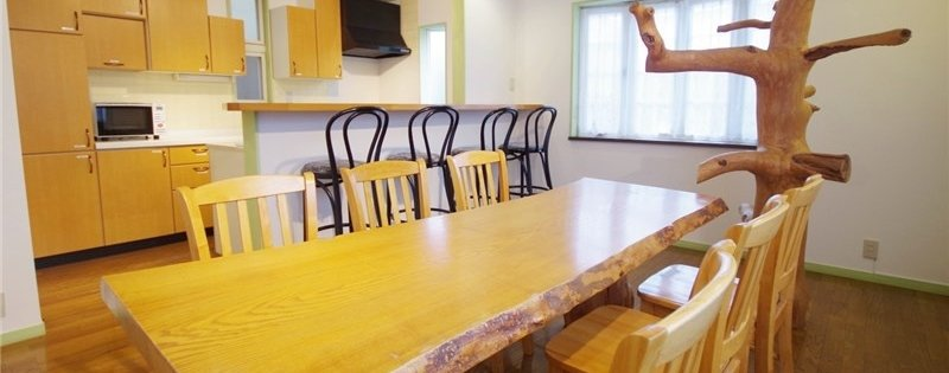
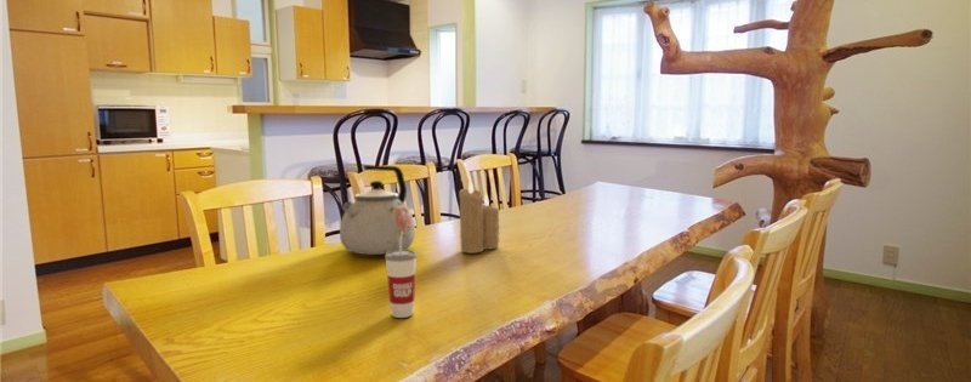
+ cup [384,232,418,319]
+ candle [458,181,500,255]
+ kettle [339,164,416,256]
